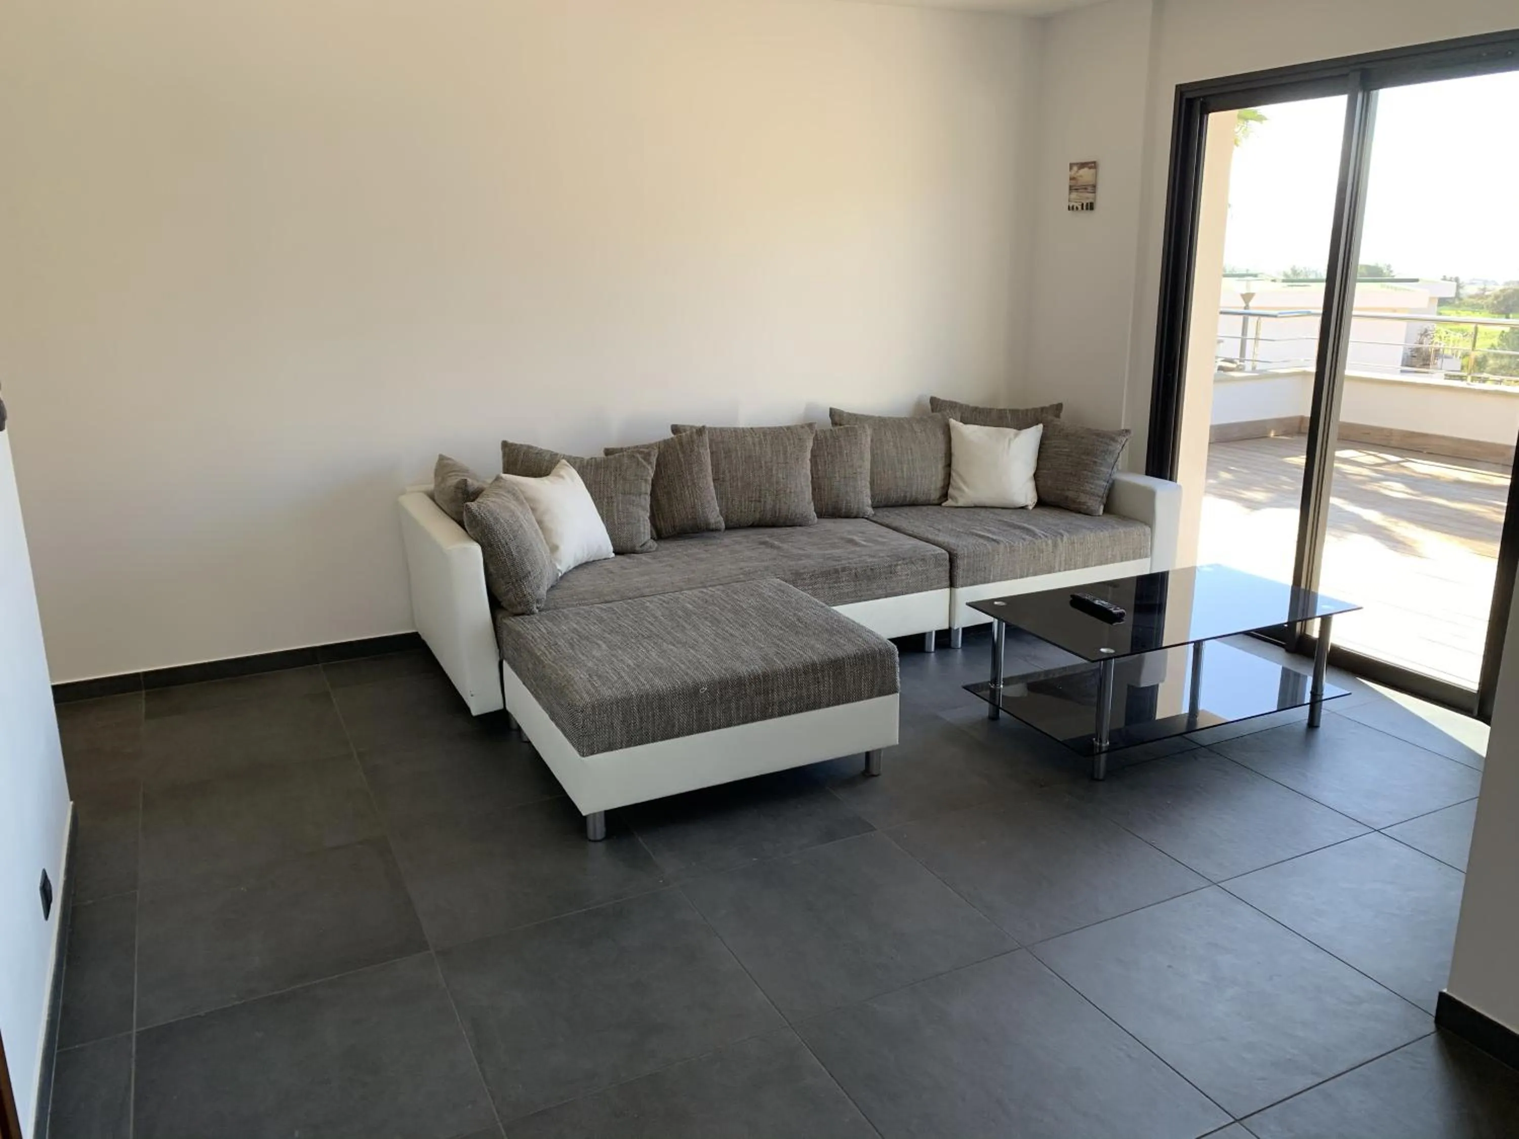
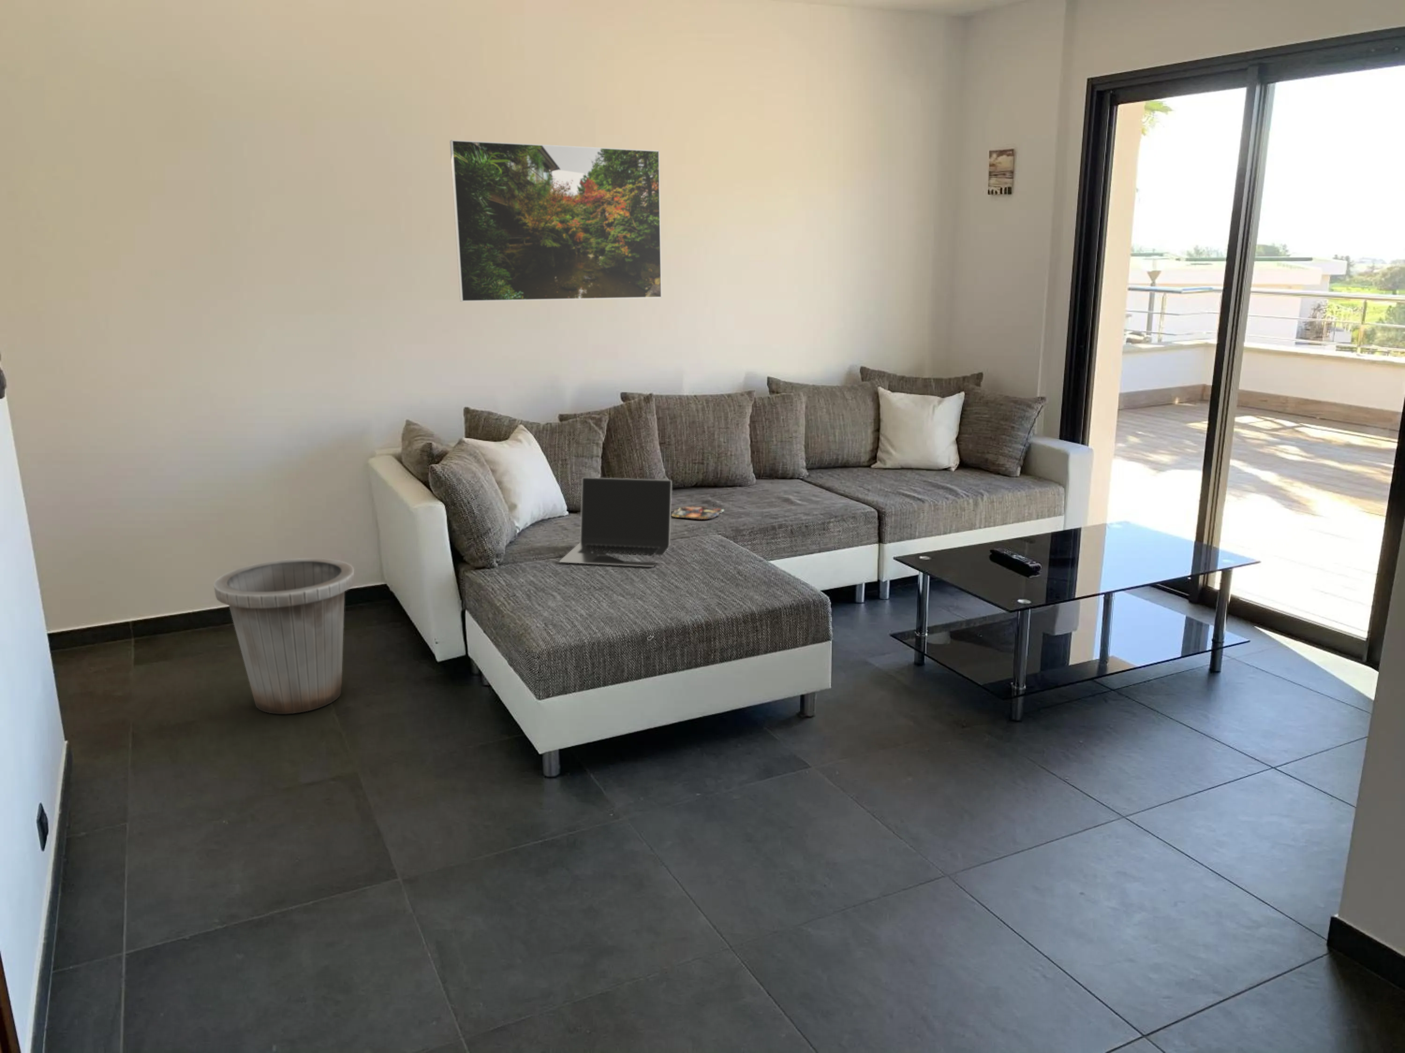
+ trash can [214,557,355,715]
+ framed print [449,139,663,302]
+ magazine [672,505,725,520]
+ laptop [559,477,673,567]
